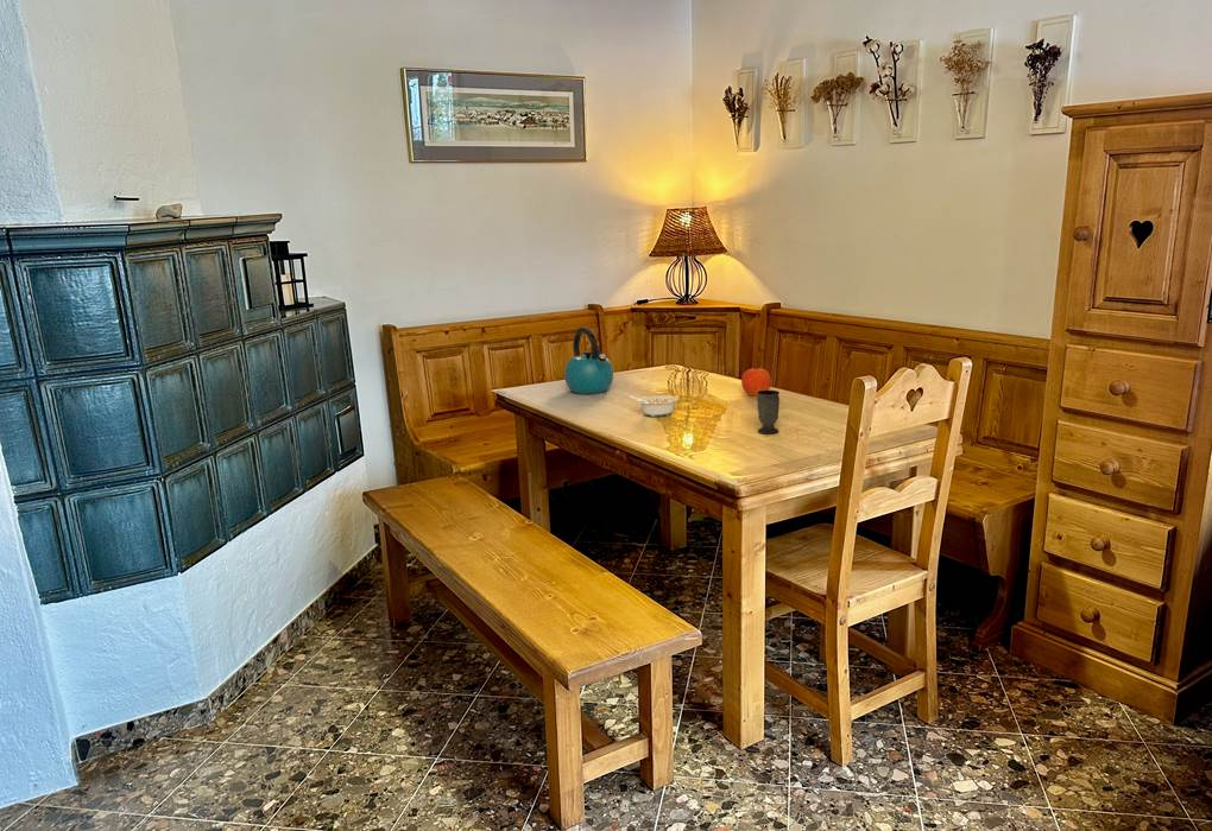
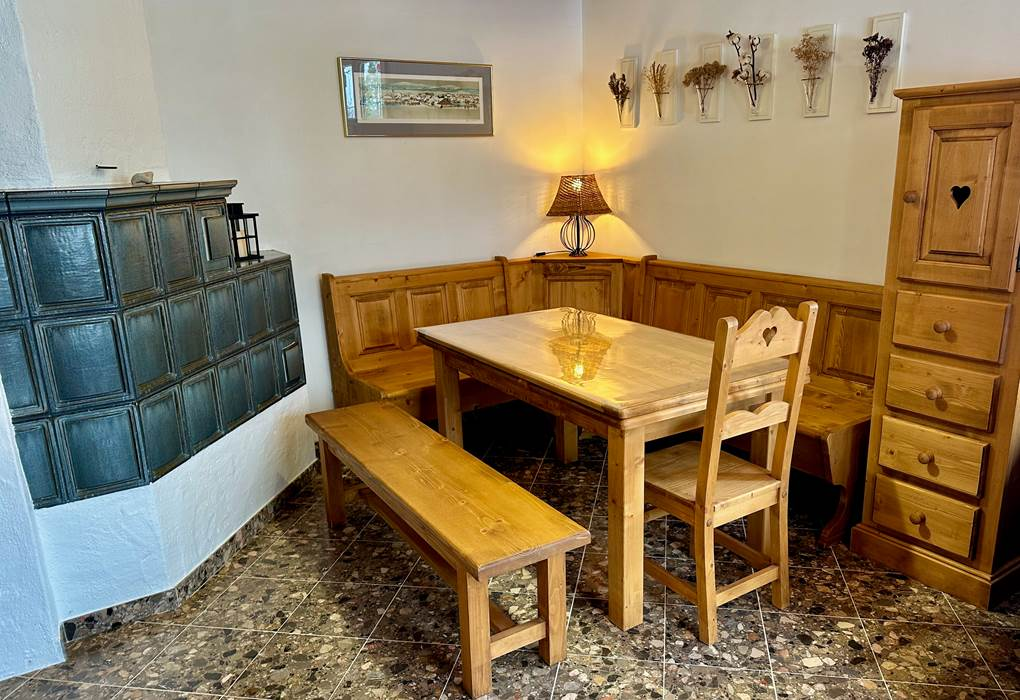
- legume [629,394,680,418]
- fruit [740,367,772,398]
- kettle [563,326,614,395]
- cup [756,389,781,434]
